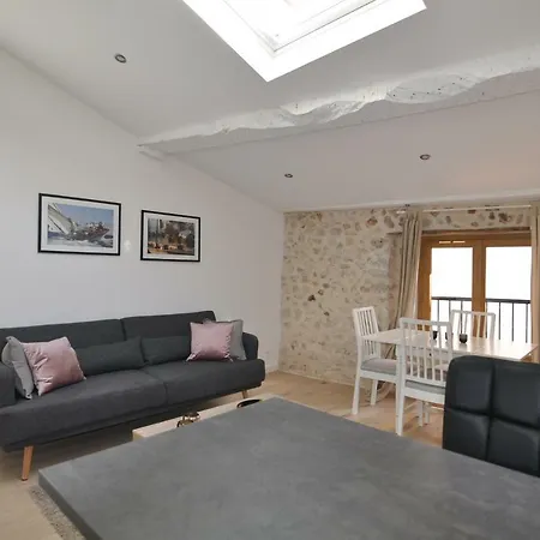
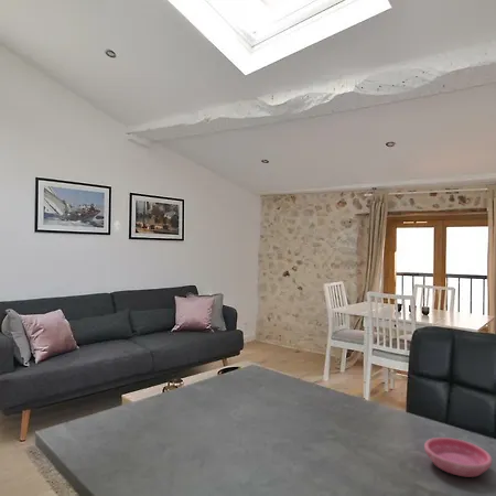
+ saucer [423,436,493,478]
